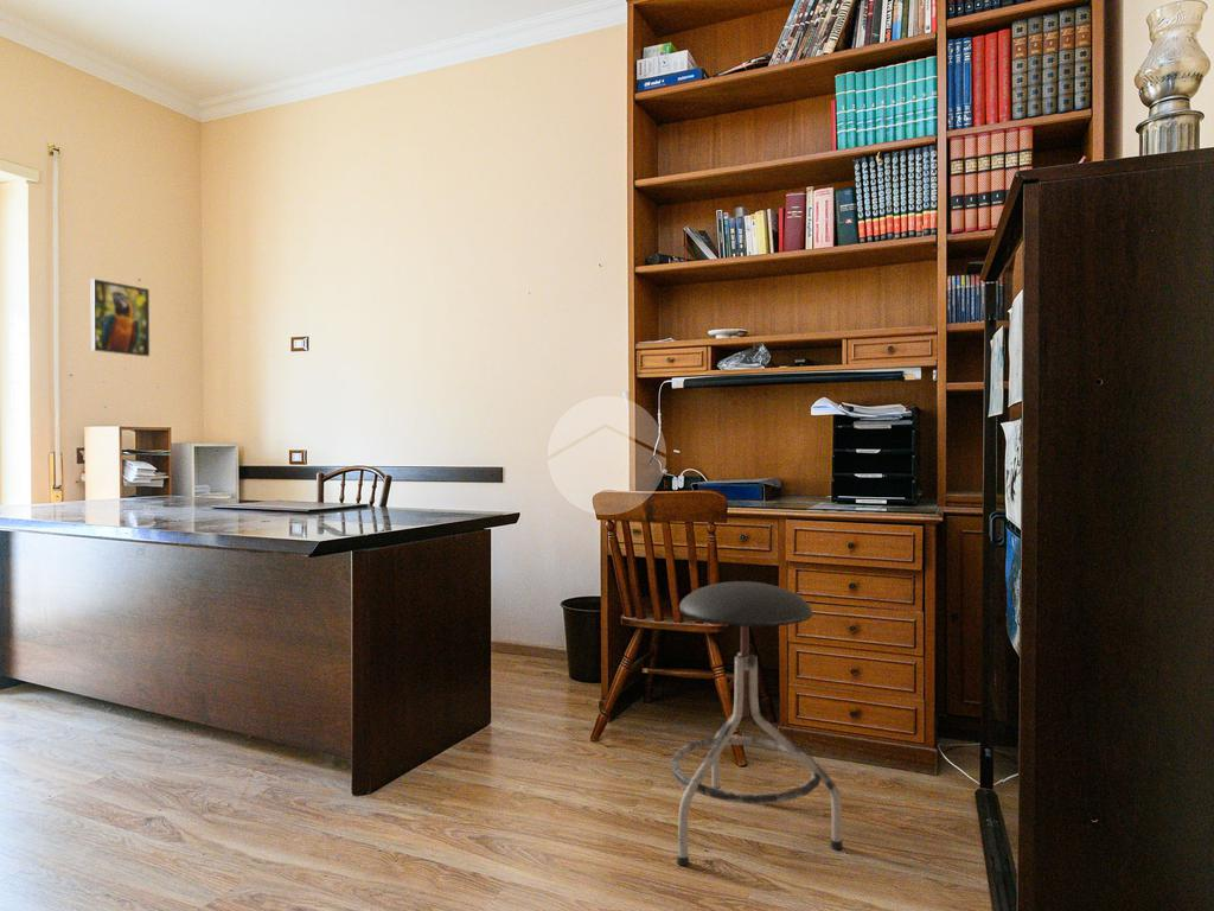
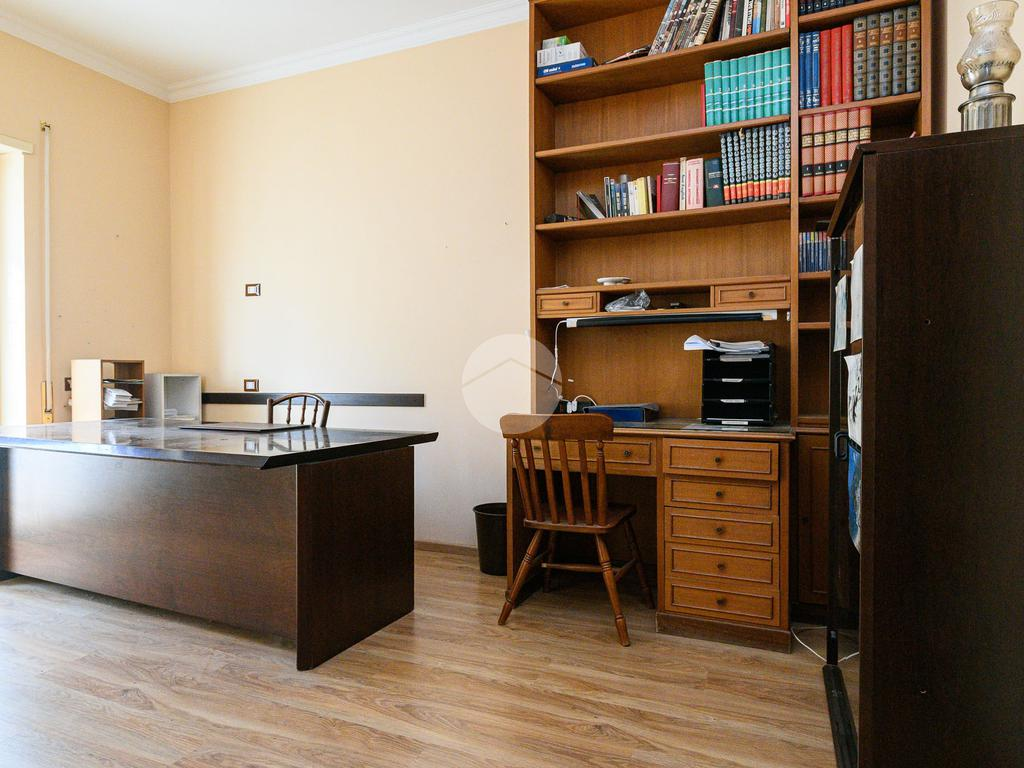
- stool [669,580,844,867]
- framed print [89,278,151,357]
